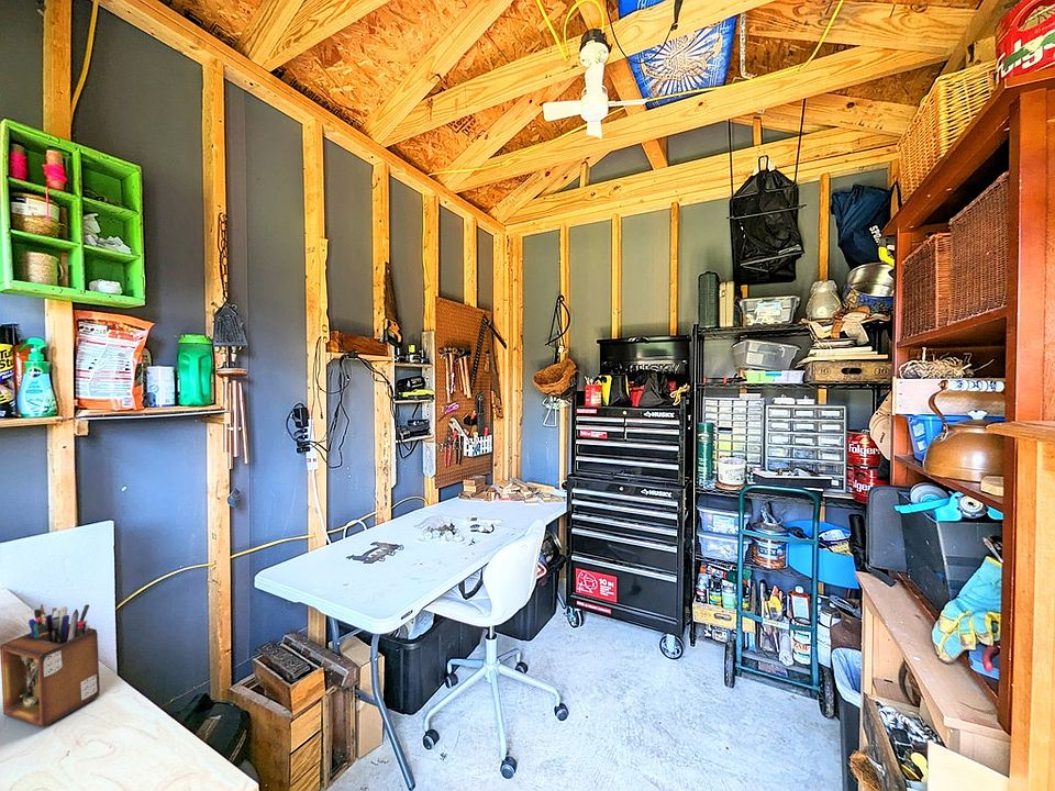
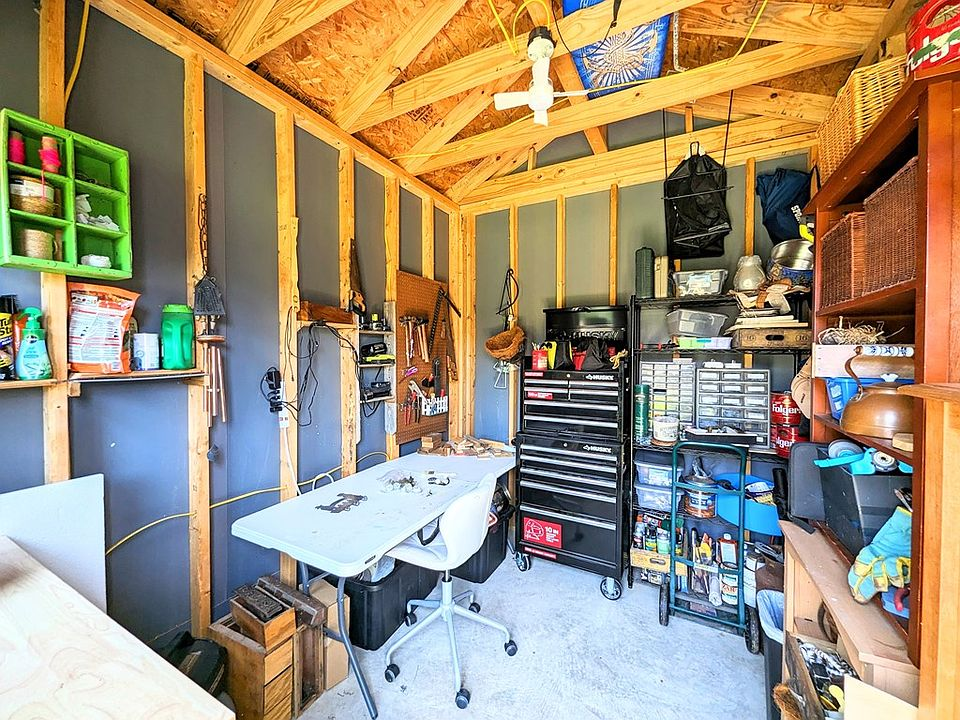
- desk organizer [0,603,101,728]
